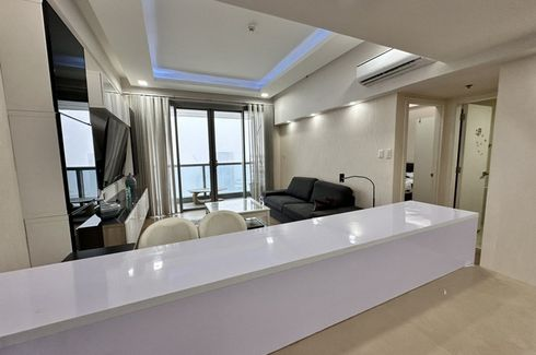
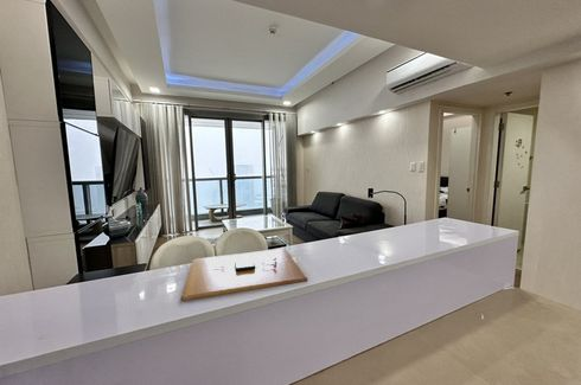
+ cutting board [180,248,309,302]
